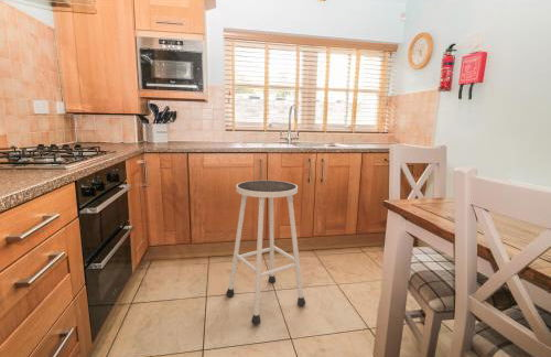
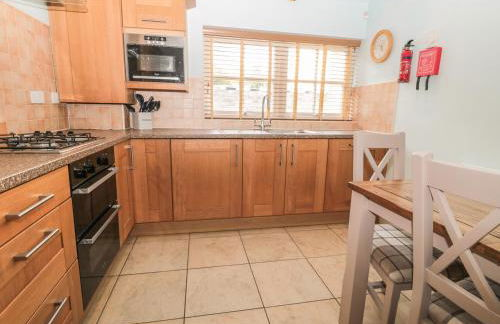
- stool [225,180,306,326]
